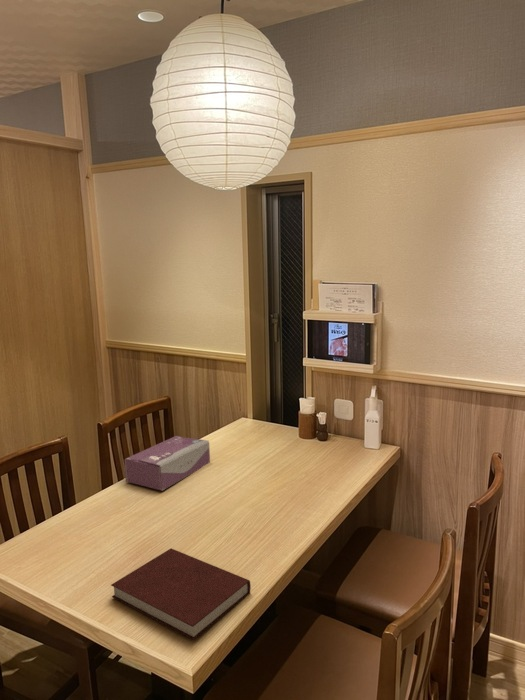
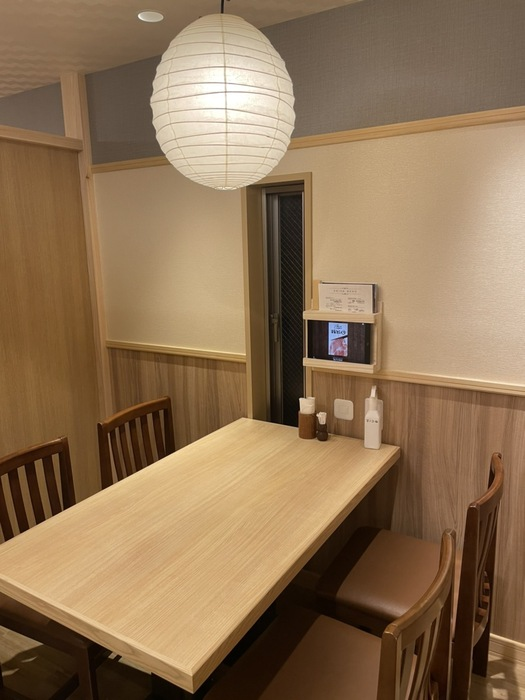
- notebook [110,548,252,641]
- tissue box [123,435,211,491]
